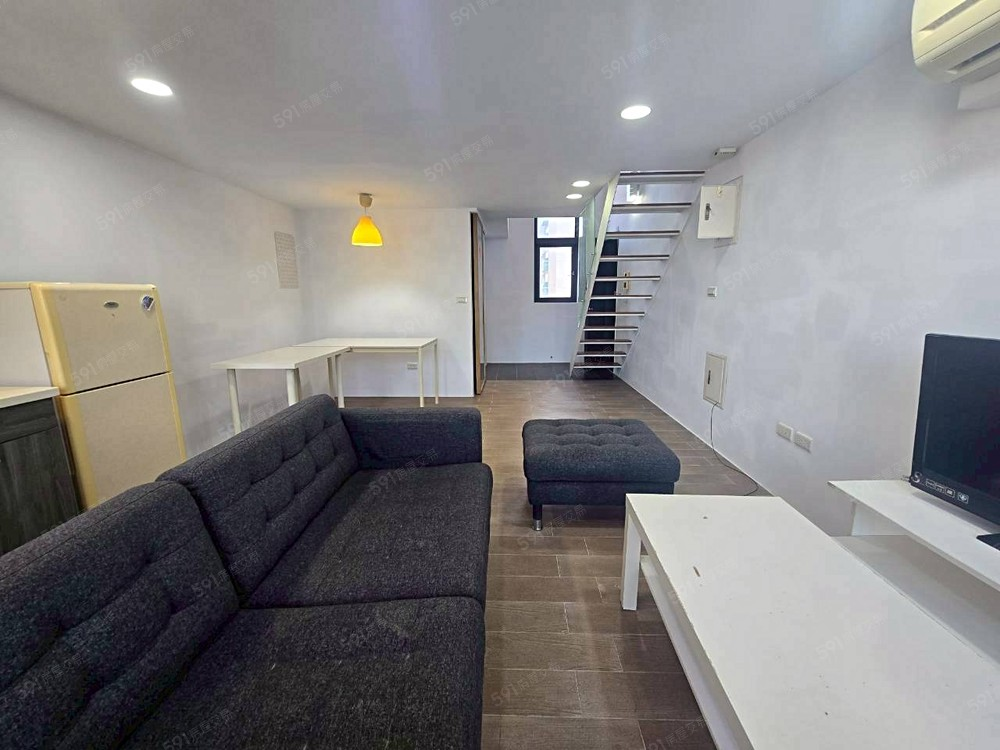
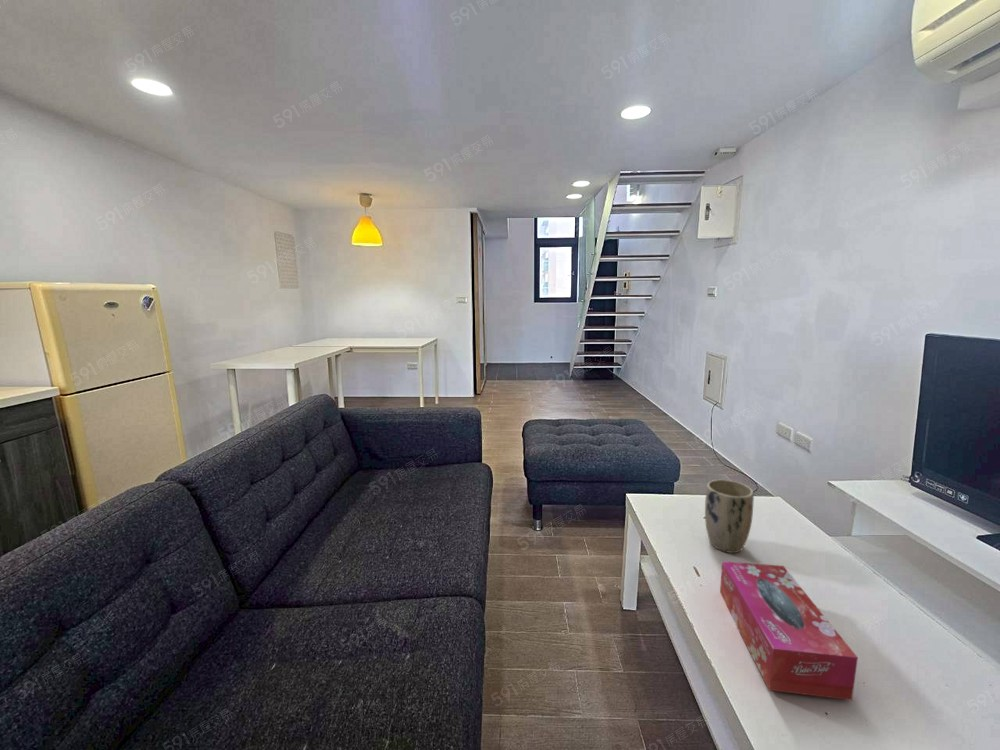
+ plant pot [704,479,755,554]
+ tissue box [719,560,859,701]
